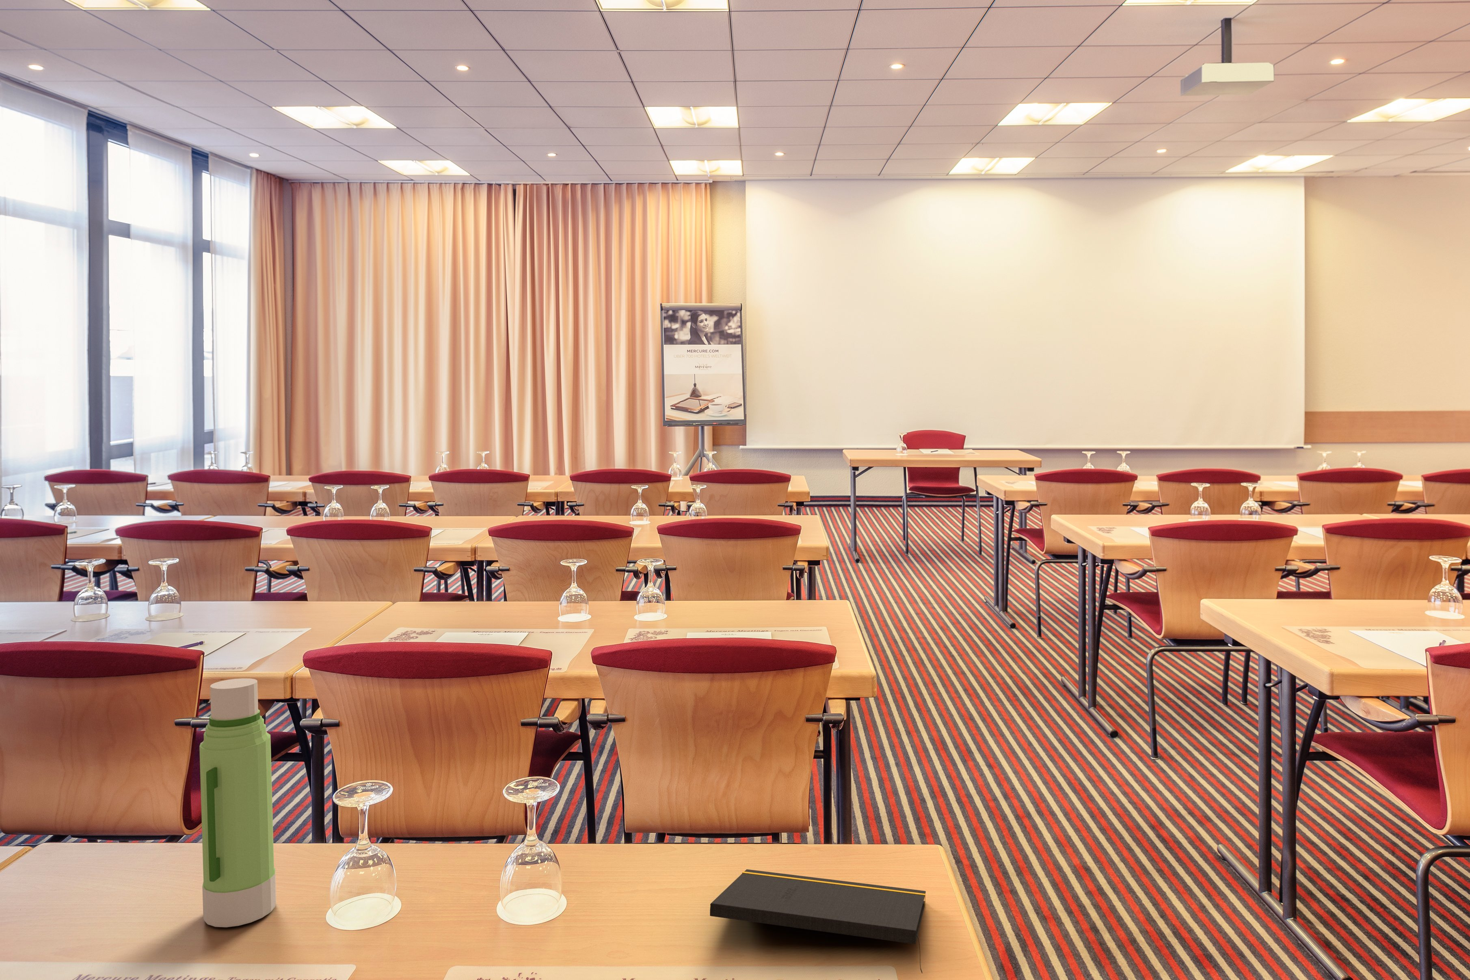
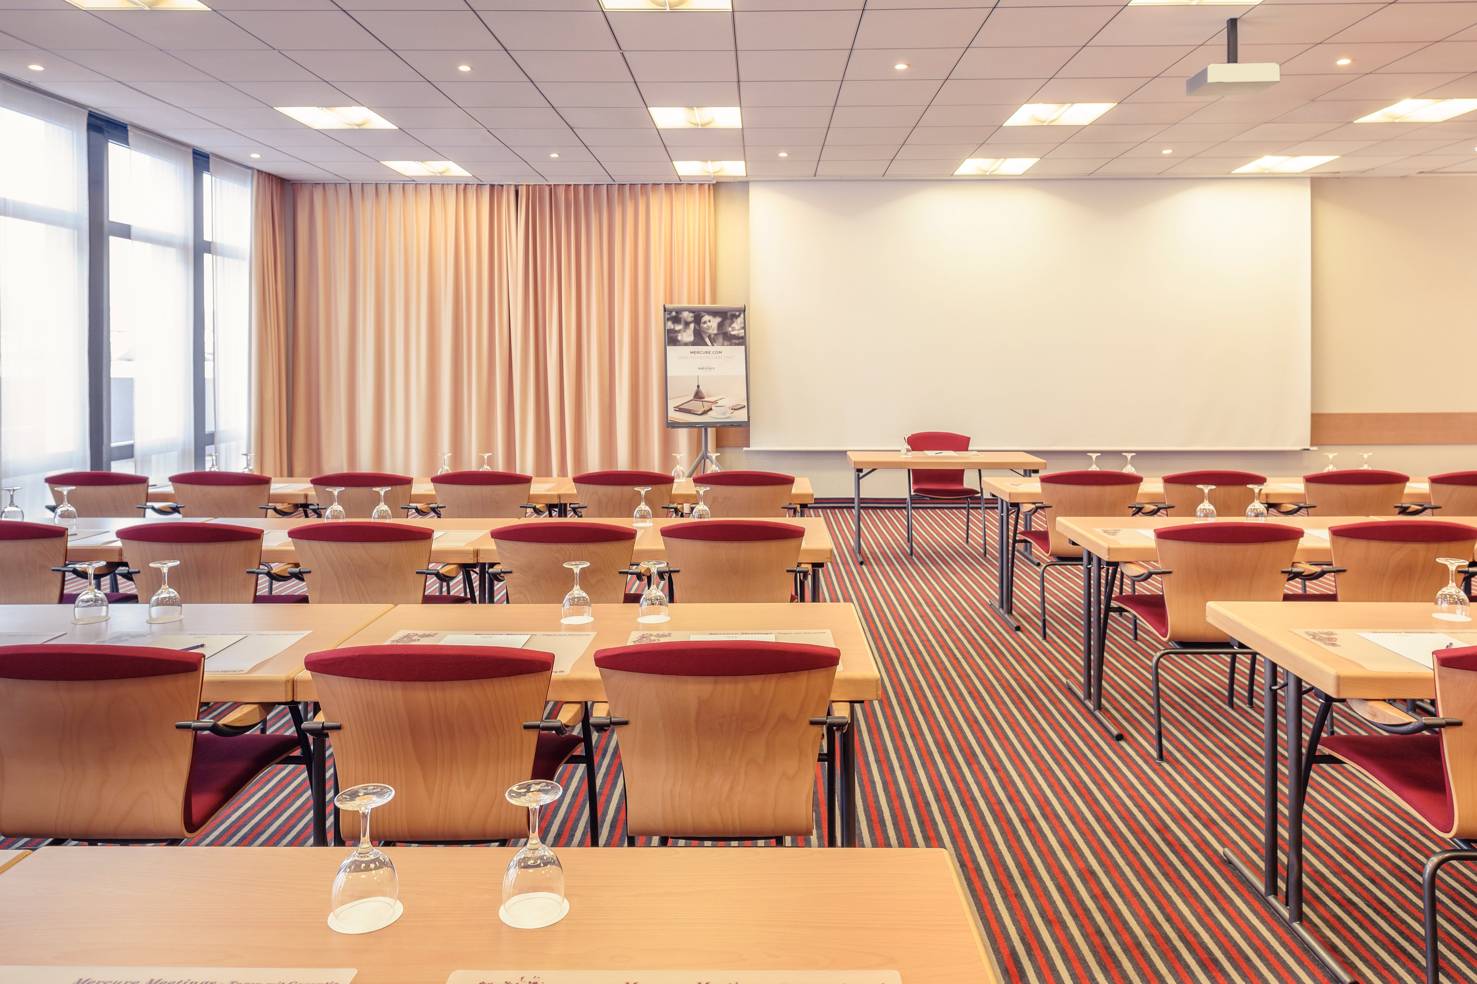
- water bottle [199,678,277,928]
- notepad [710,868,926,973]
